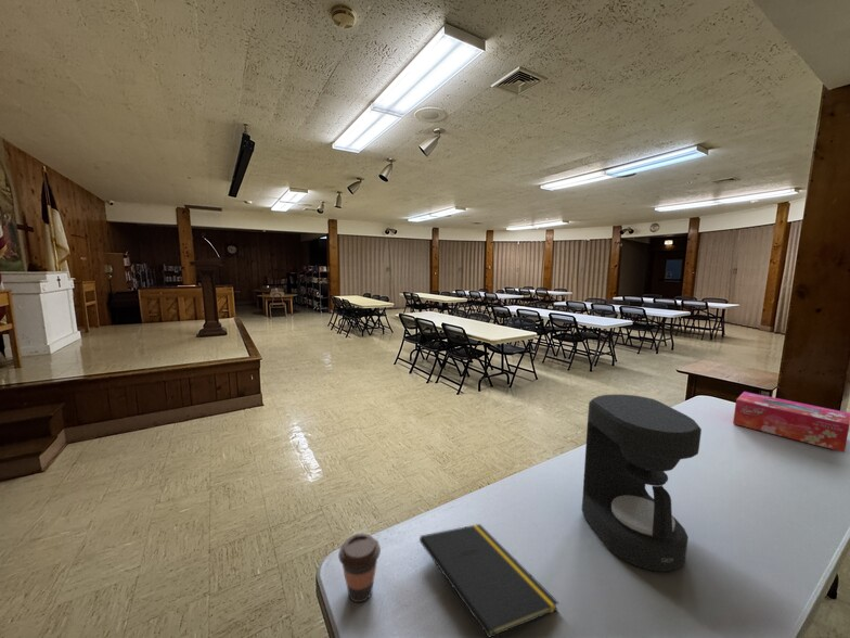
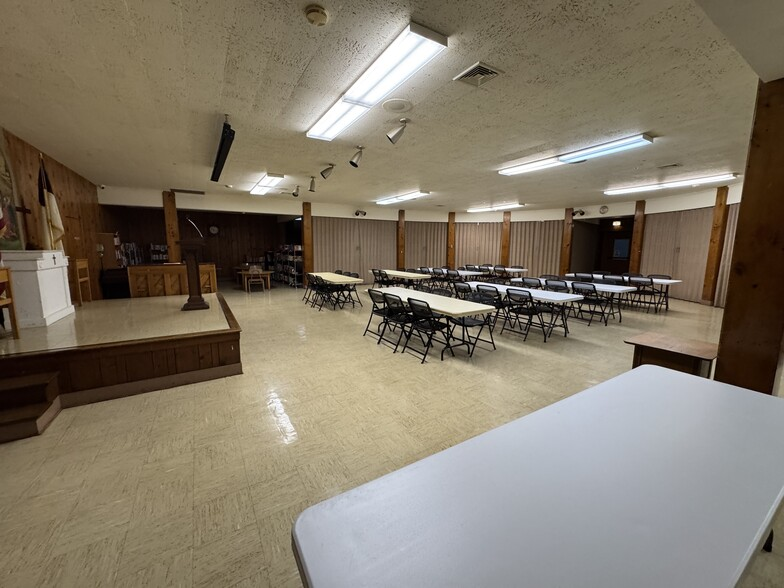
- coffee cup [337,533,382,603]
- tissue box [732,391,850,454]
- notepad [418,523,559,638]
- coffee maker [581,394,703,573]
